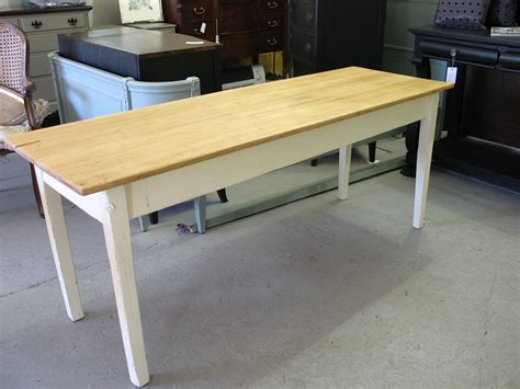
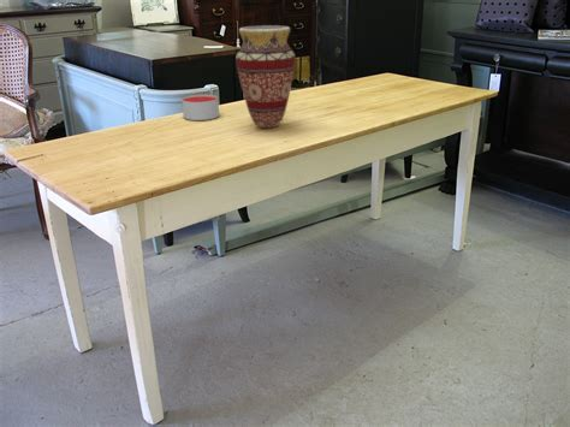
+ candle [180,94,220,121]
+ vase [234,24,297,129]
